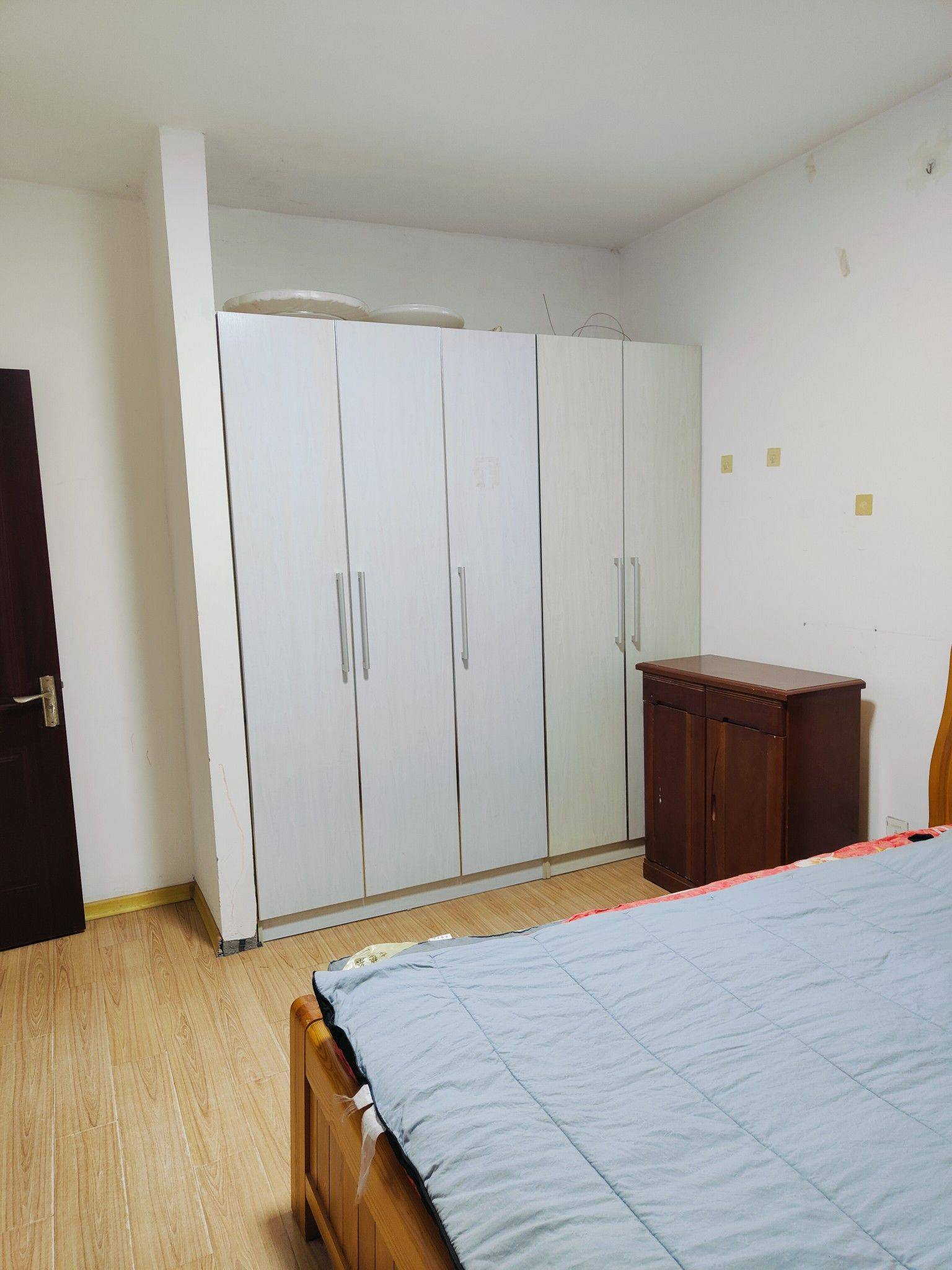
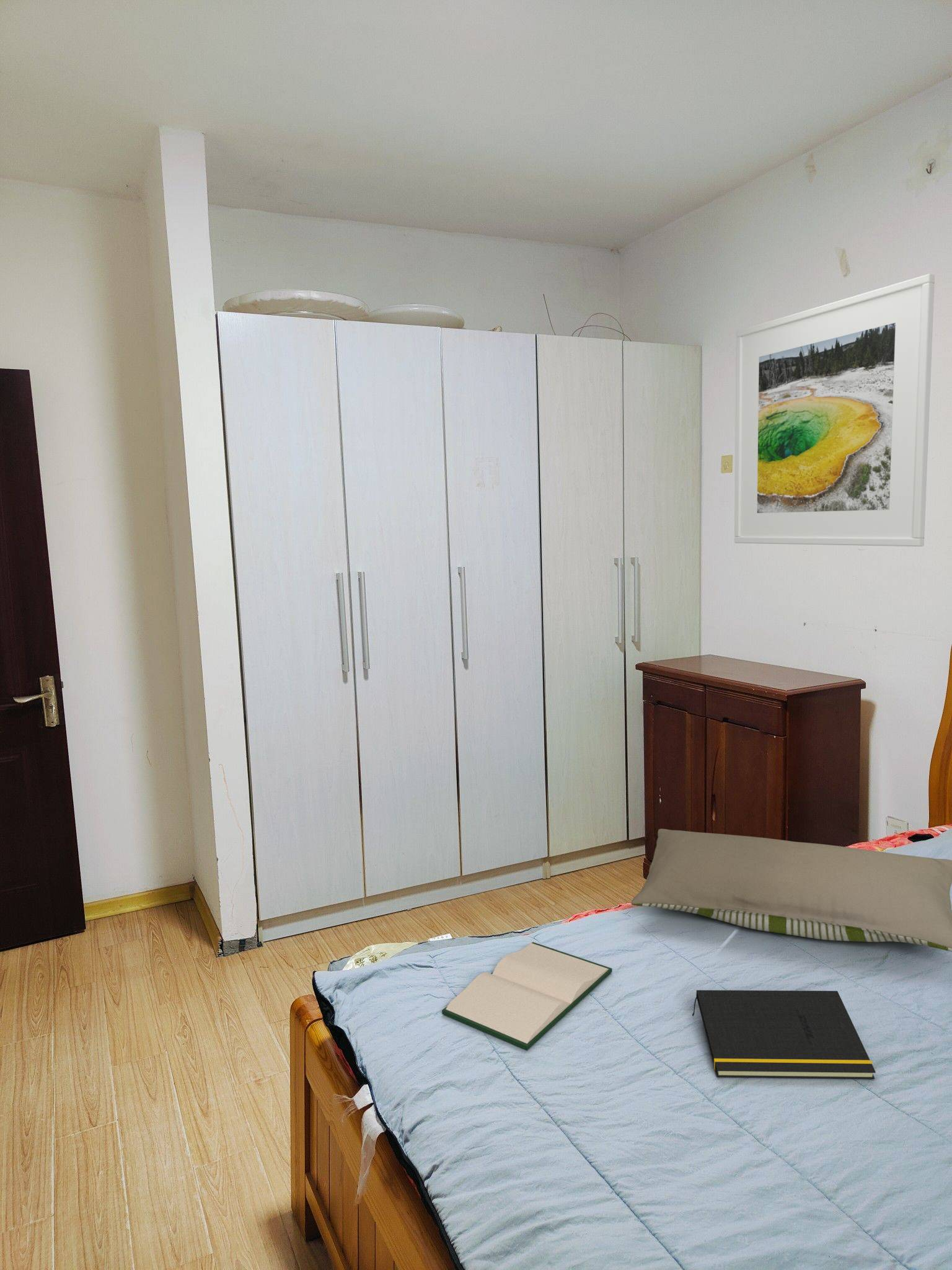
+ notepad [692,990,876,1080]
+ hardback book [441,941,613,1051]
+ pillow [630,828,952,952]
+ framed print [734,273,935,547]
